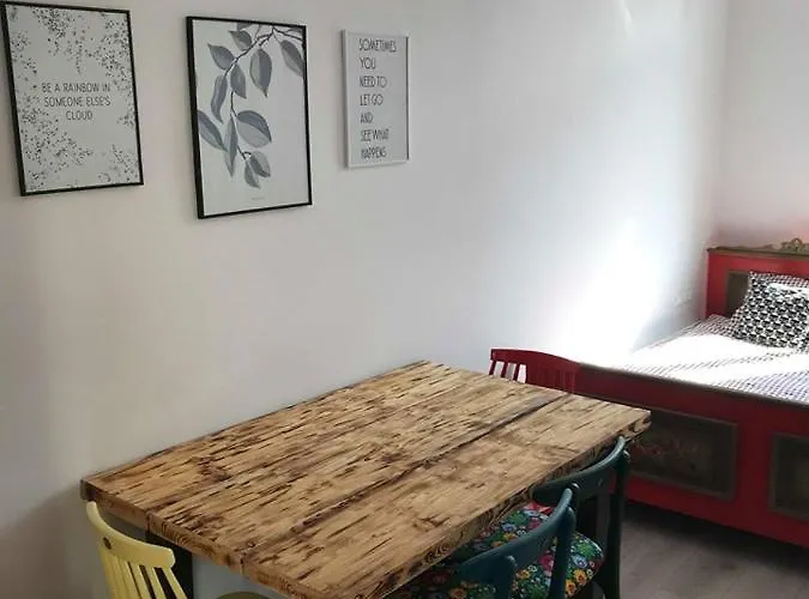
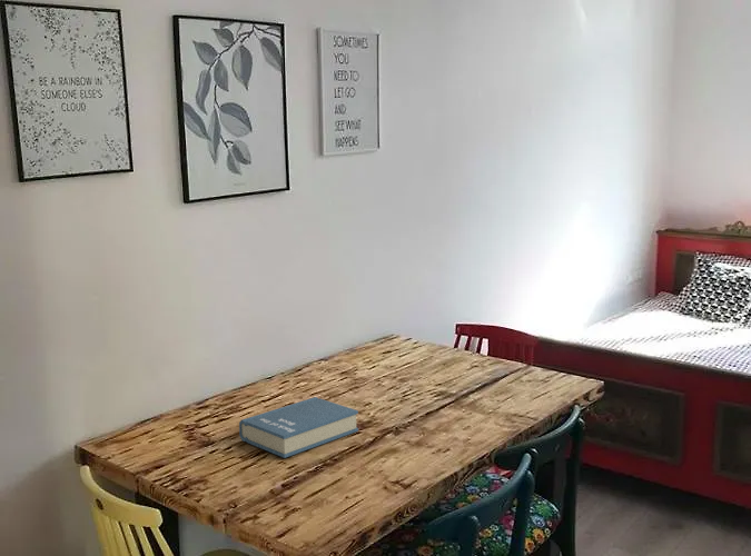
+ book [238,396,359,459]
